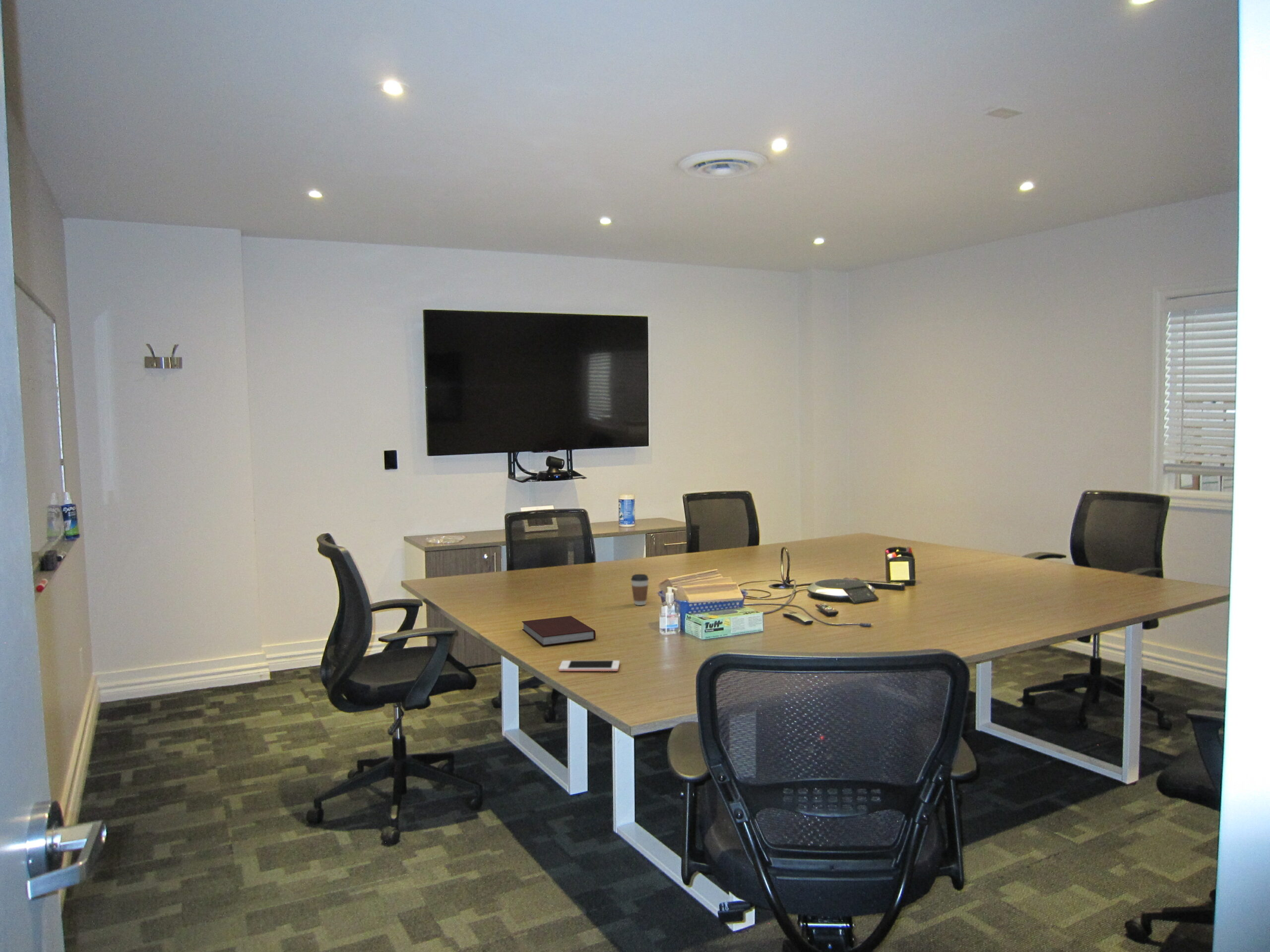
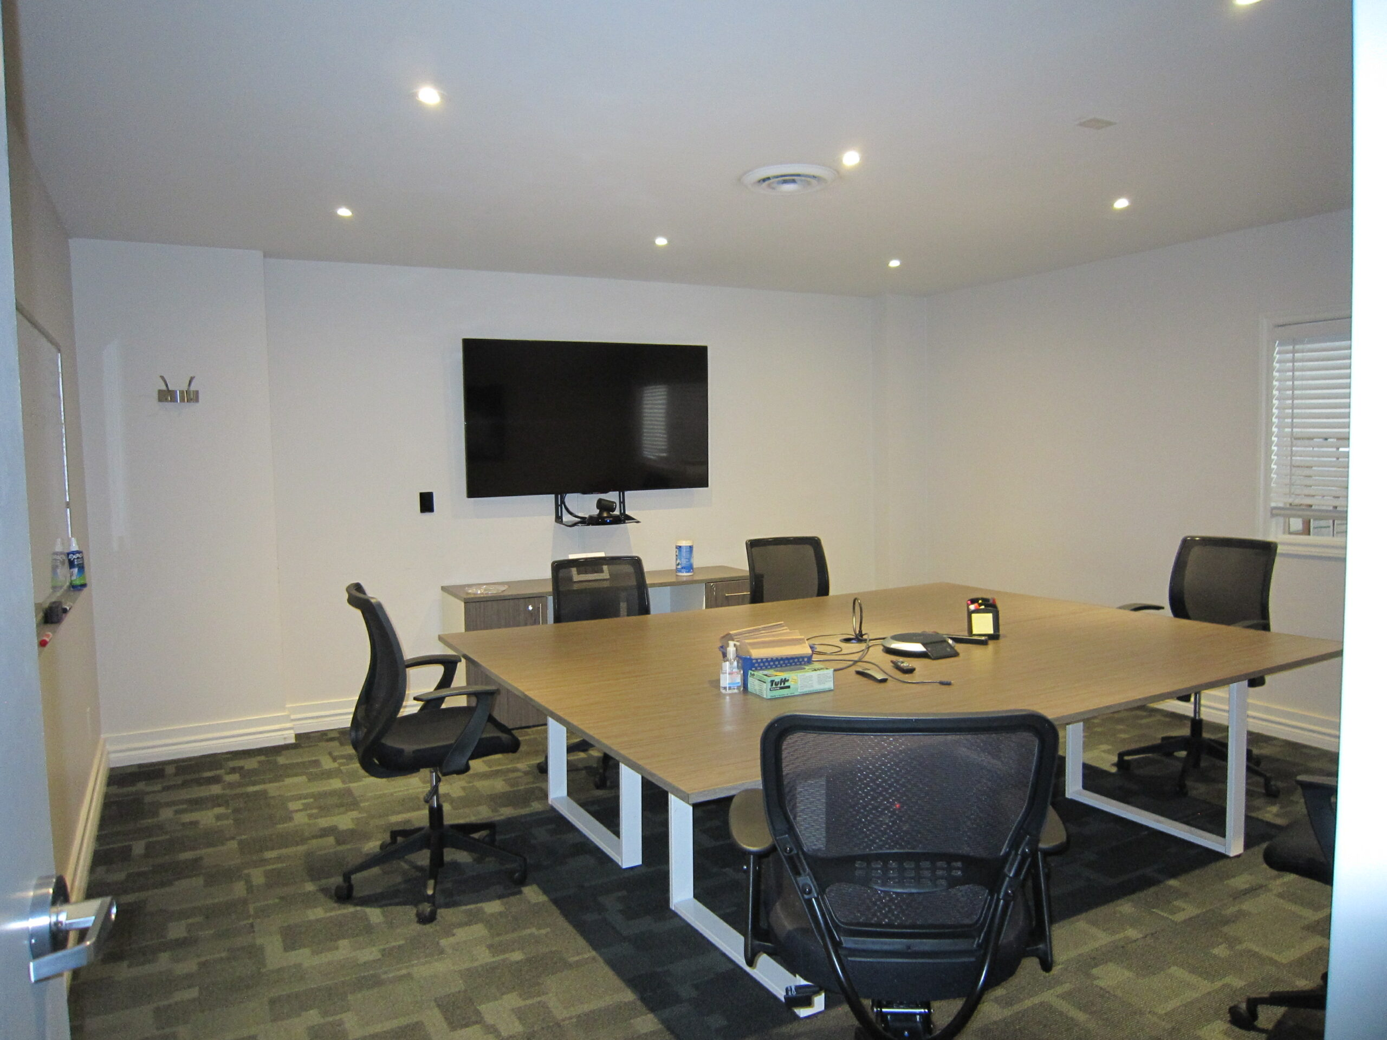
- coffee cup [631,574,649,606]
- cell phone [558,660,620,672]
- notebook [521,615,596,646]
